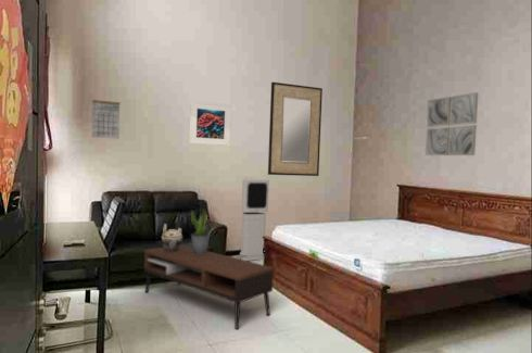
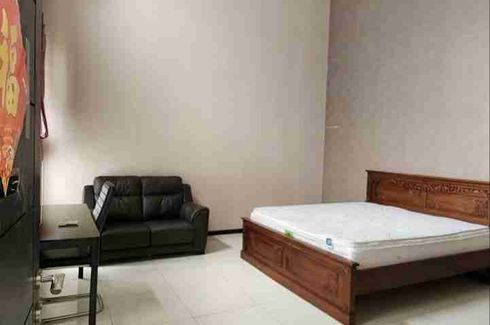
- potted plant [190,207,212,253]
- wall art [425,91,479,156]
- coffee table [143,243,275,330]
- ceramic vessel [161,223,183,251]
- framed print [188,100,232,147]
- home mirror [267,81,324,177]
- calendar [90,91,122,140]
- air purifier [239,177,270,262]
